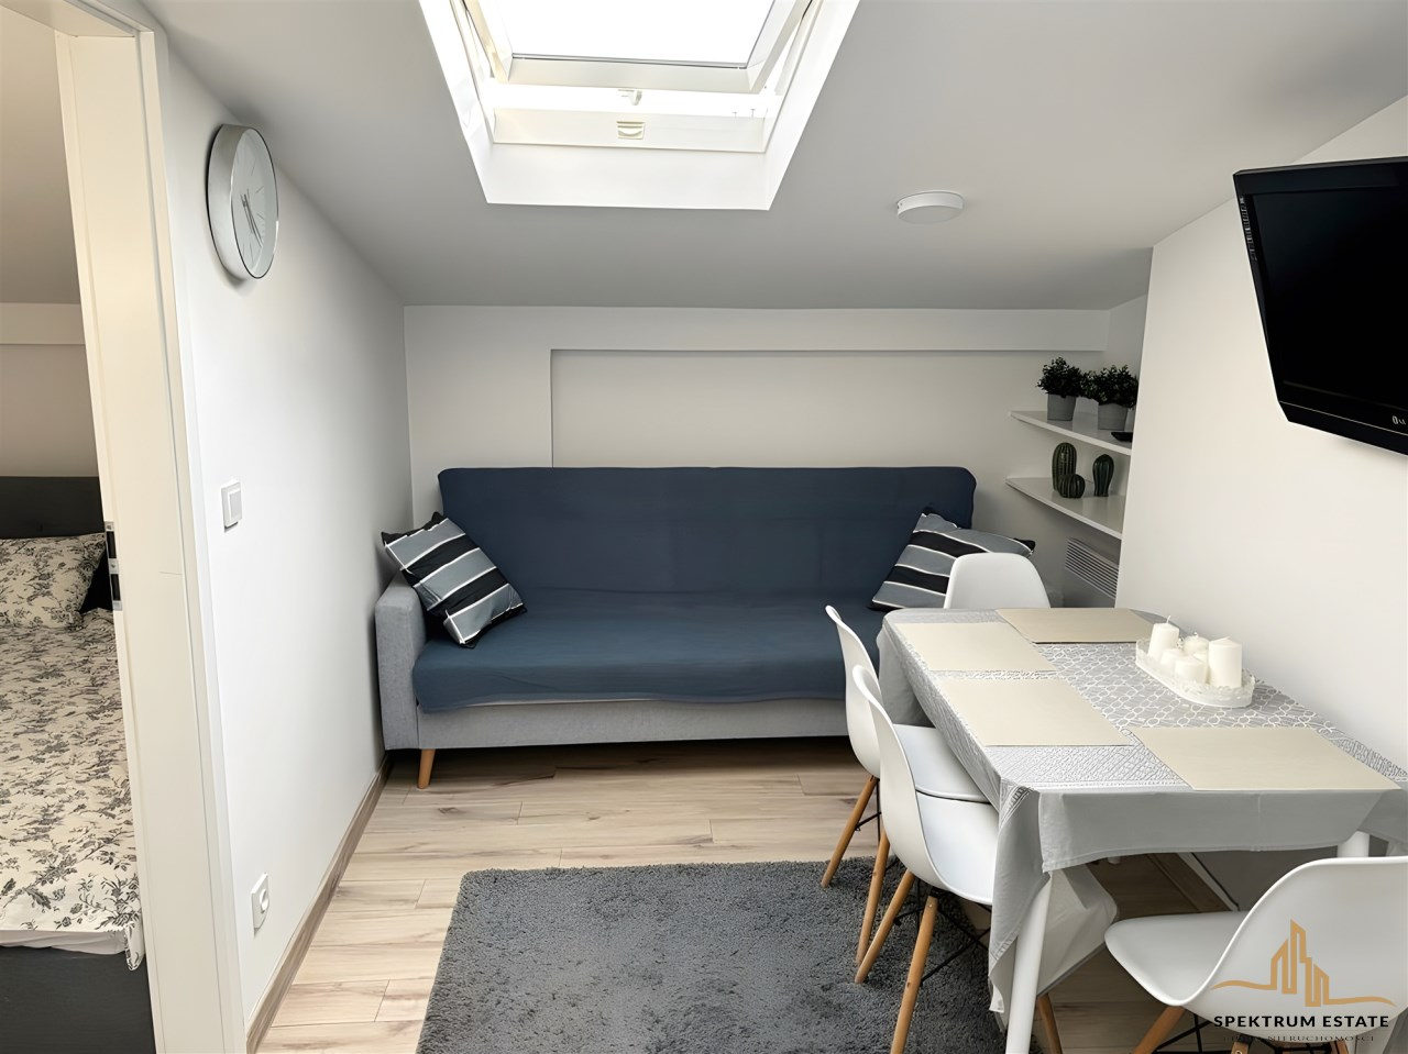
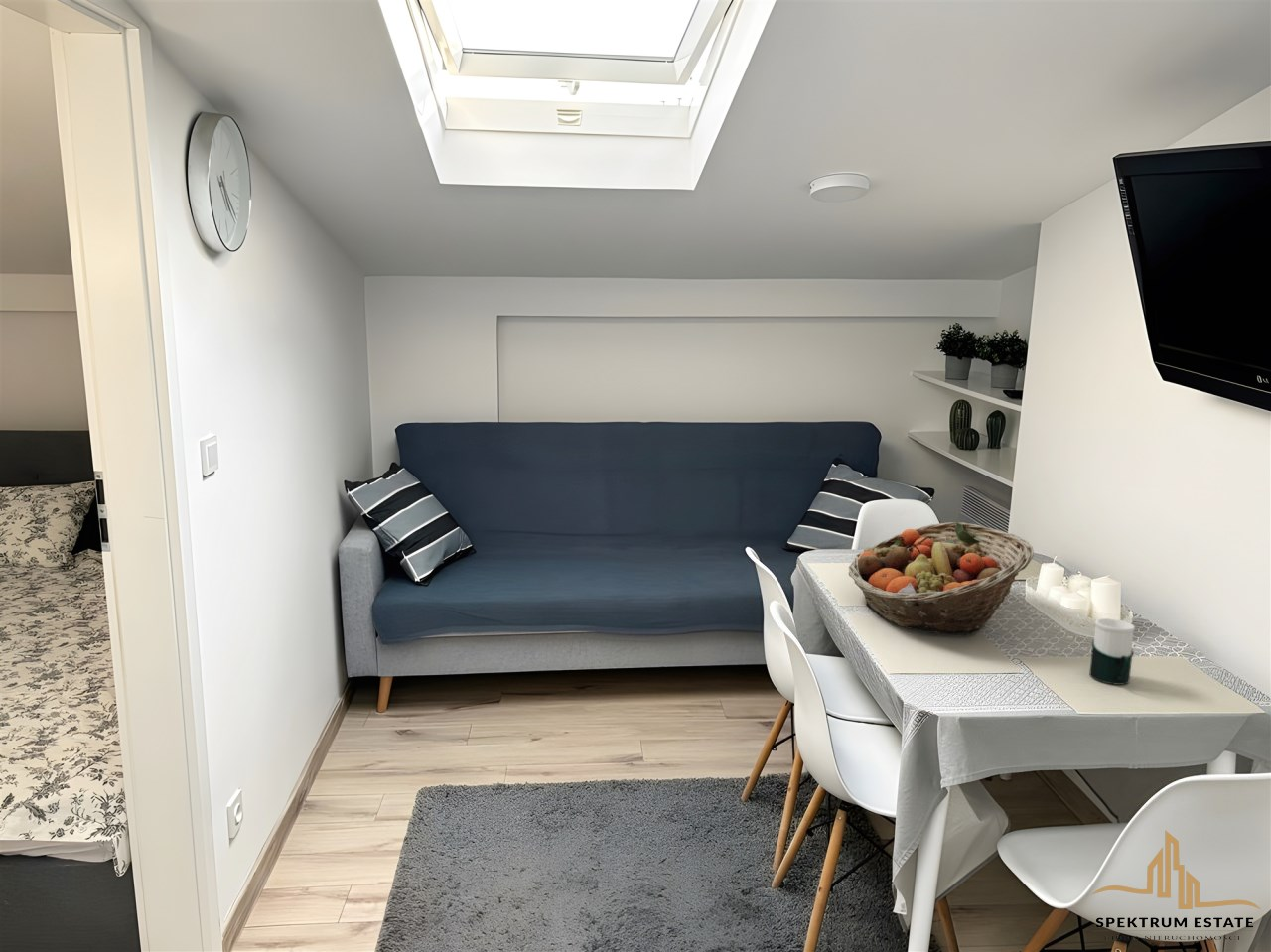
+ cup [1088,617,1136,686]
+ fruit basket [848,521,1035,636]
